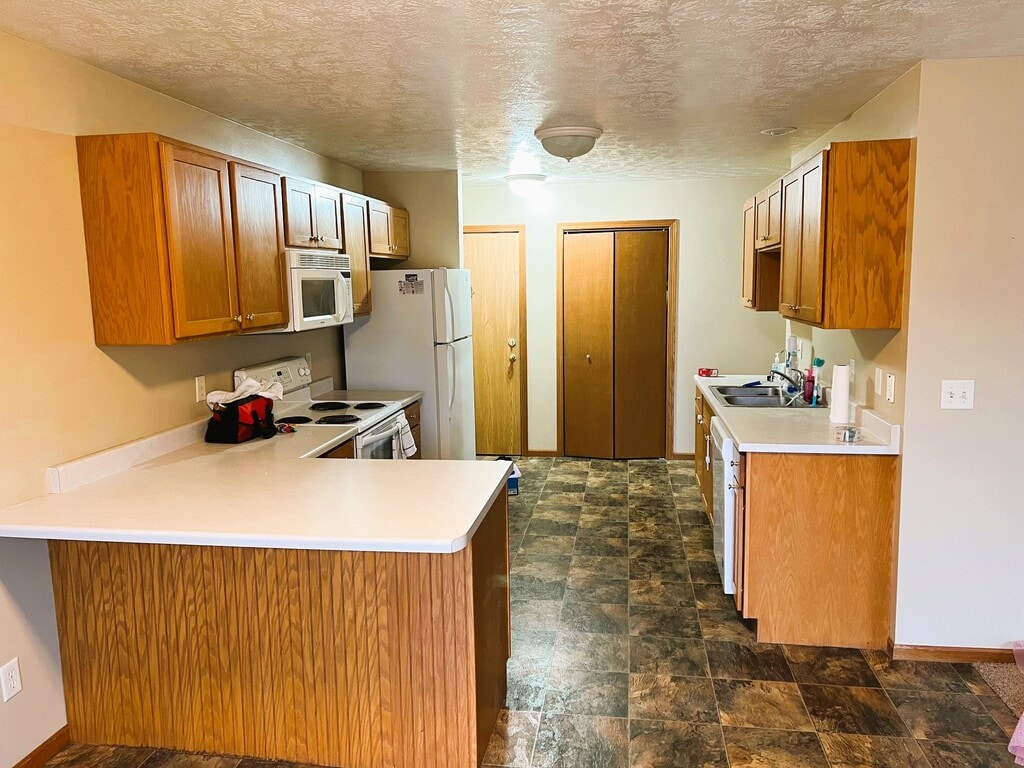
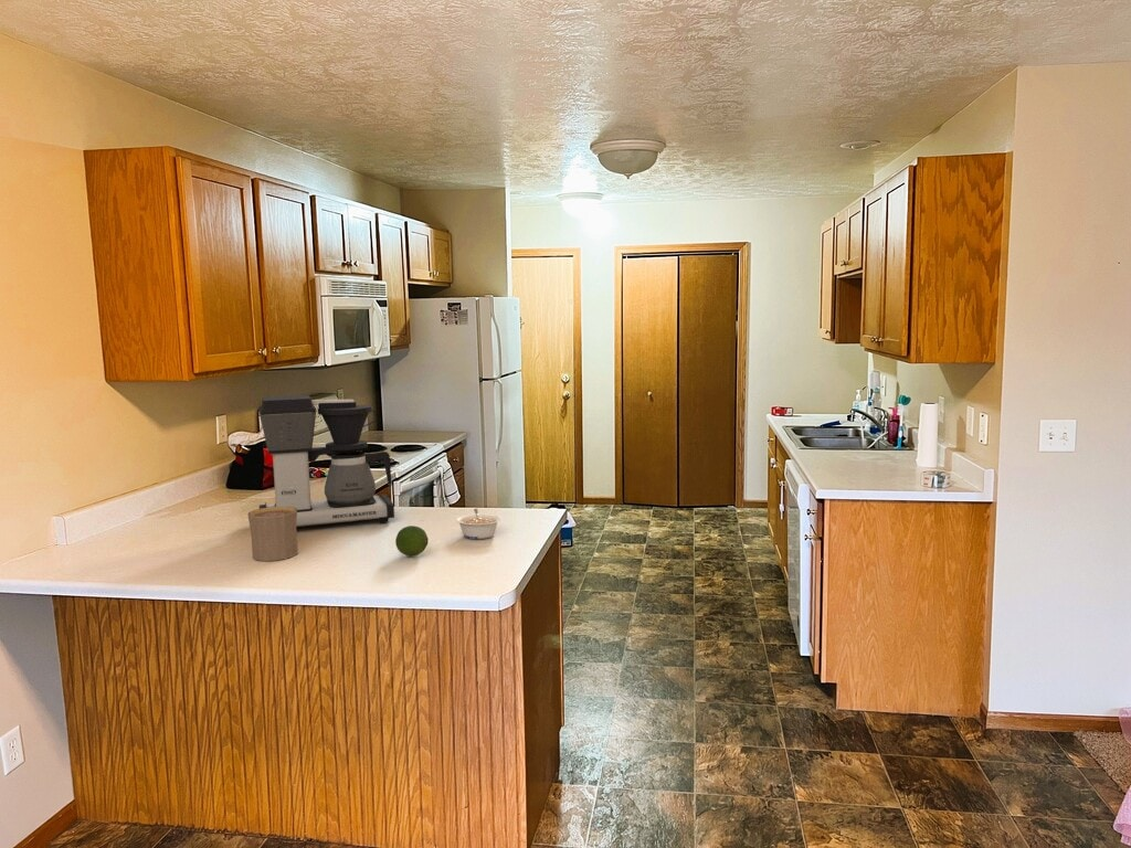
+ legume [455,508,501,540]
+ cup [246,507,299,562]
+ coffee maker [258,394,395,528]
+ fruit [394,524,430,558]
